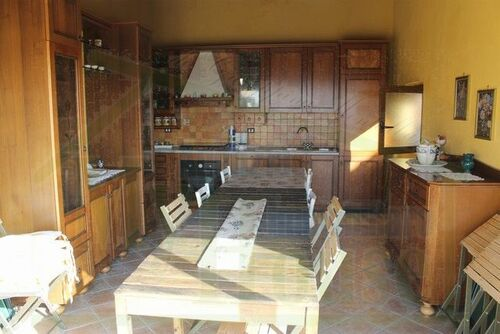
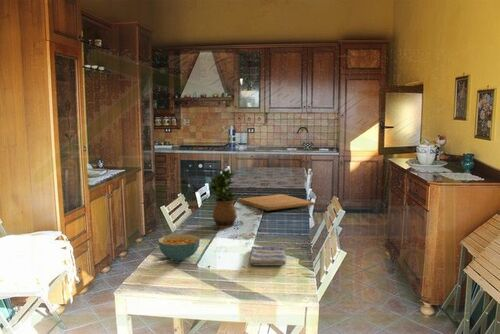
+ dish towel [248,246,287,266]
+ chopping board [237,193,316,212]
+ potted plant [208,167,238,229]
+ cereal bowl [157,233,201,262]
